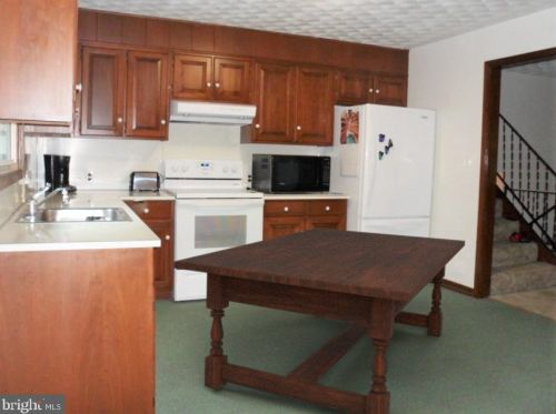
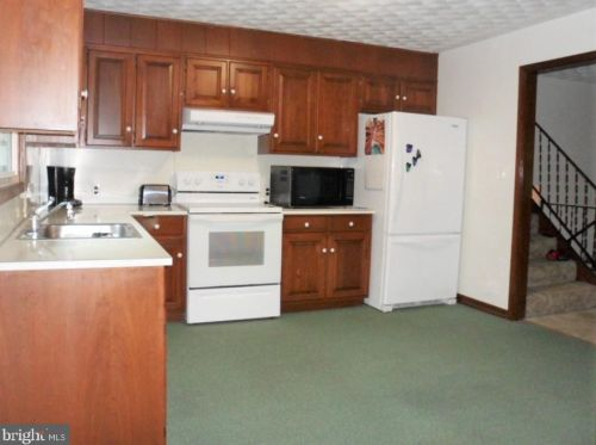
- dining table [172,226,466,414]
